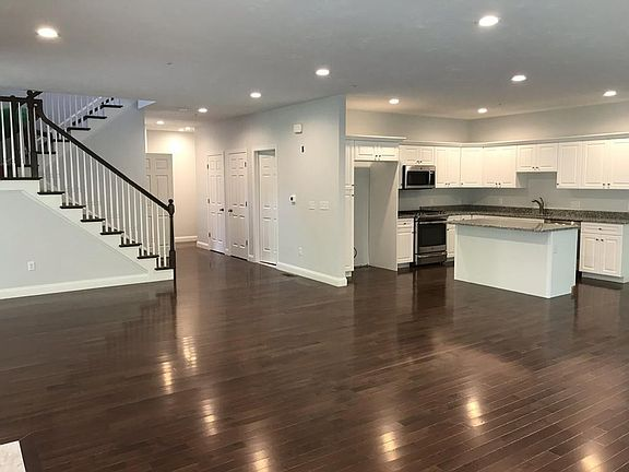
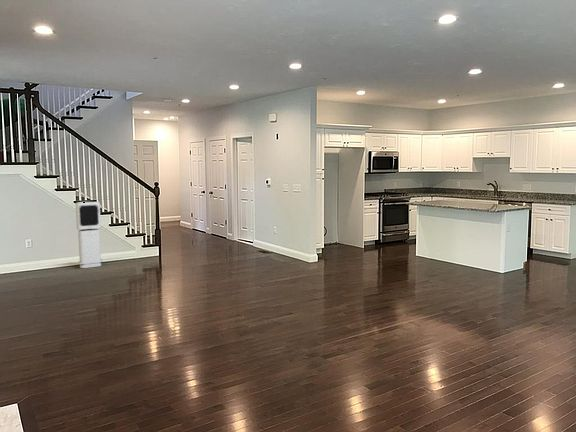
+ air purifier [75,201,103,269]
